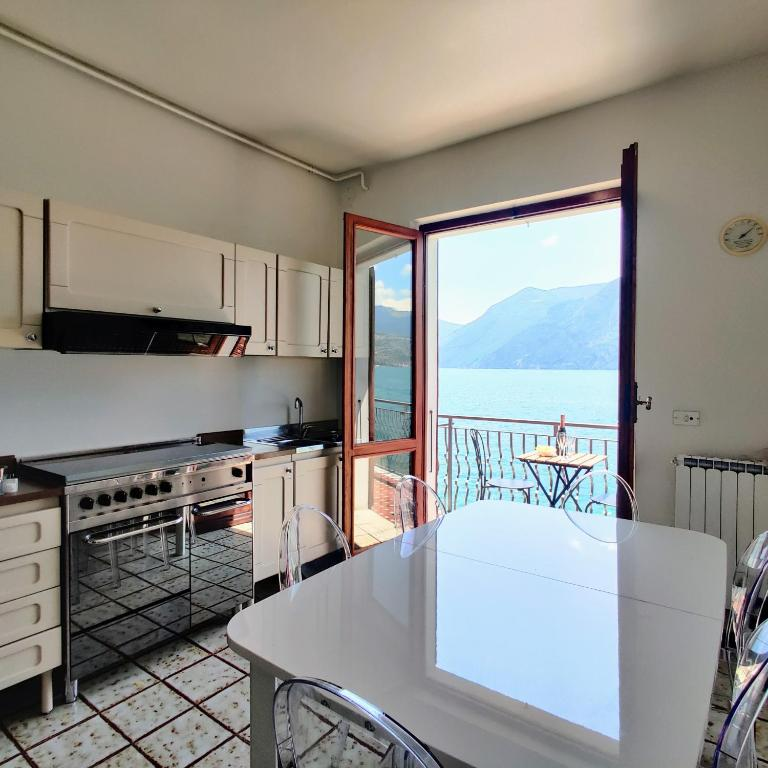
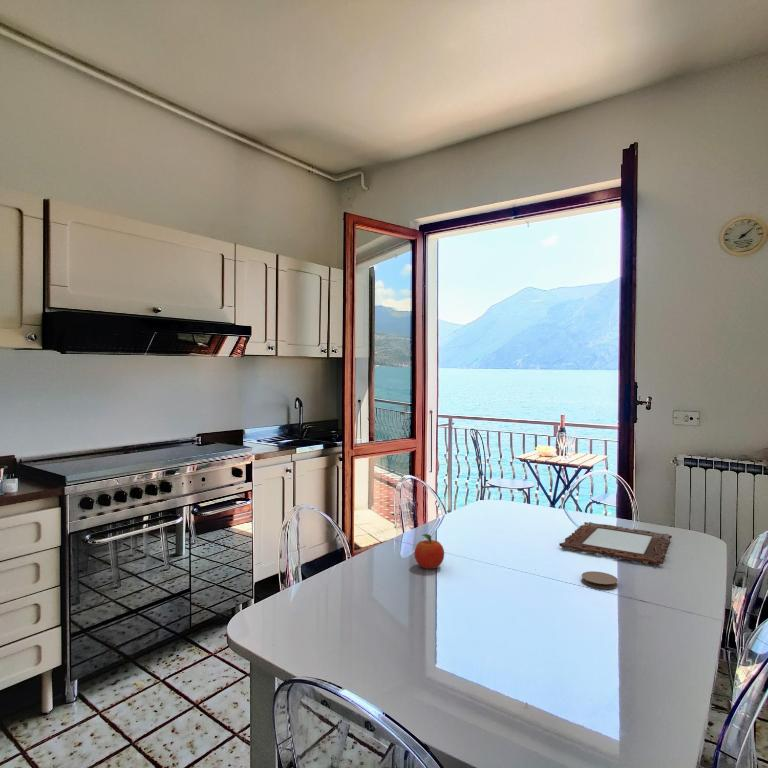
+ picture frame [558,521,673,565]
+ fruit [413,533,445,570]
+ coaster [581,570,619,590]
